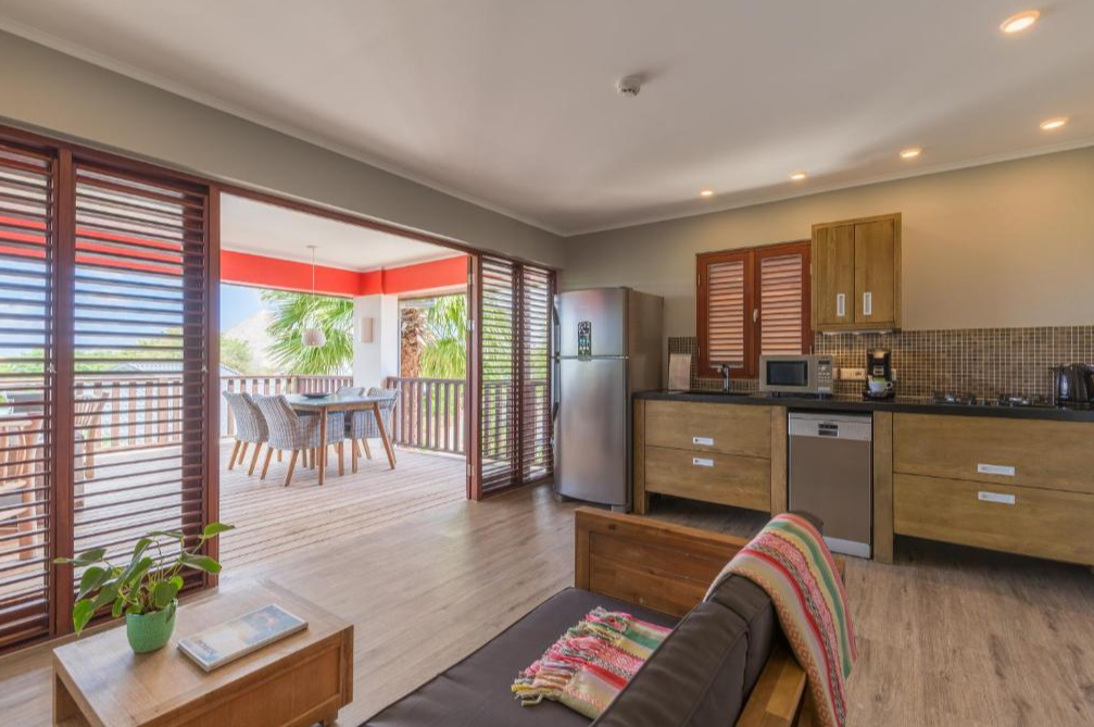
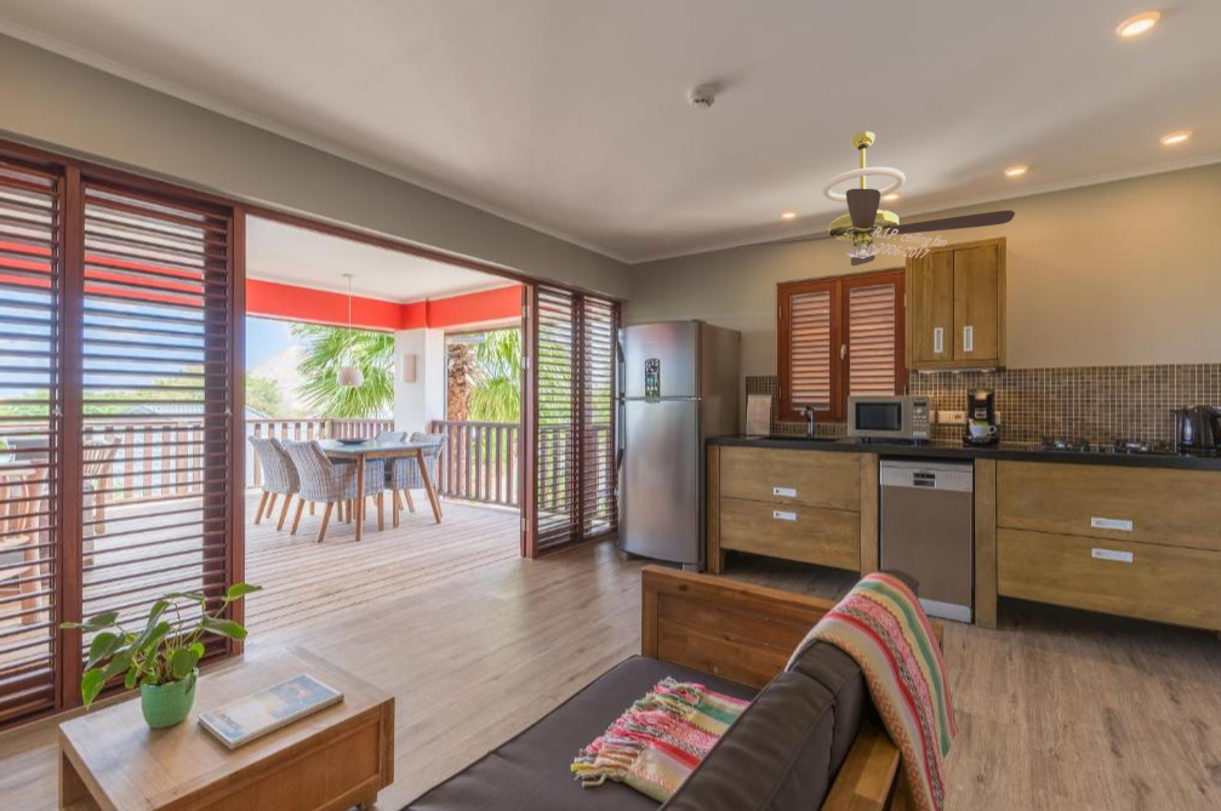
+ ceiling fan [736,131,1016,267]
